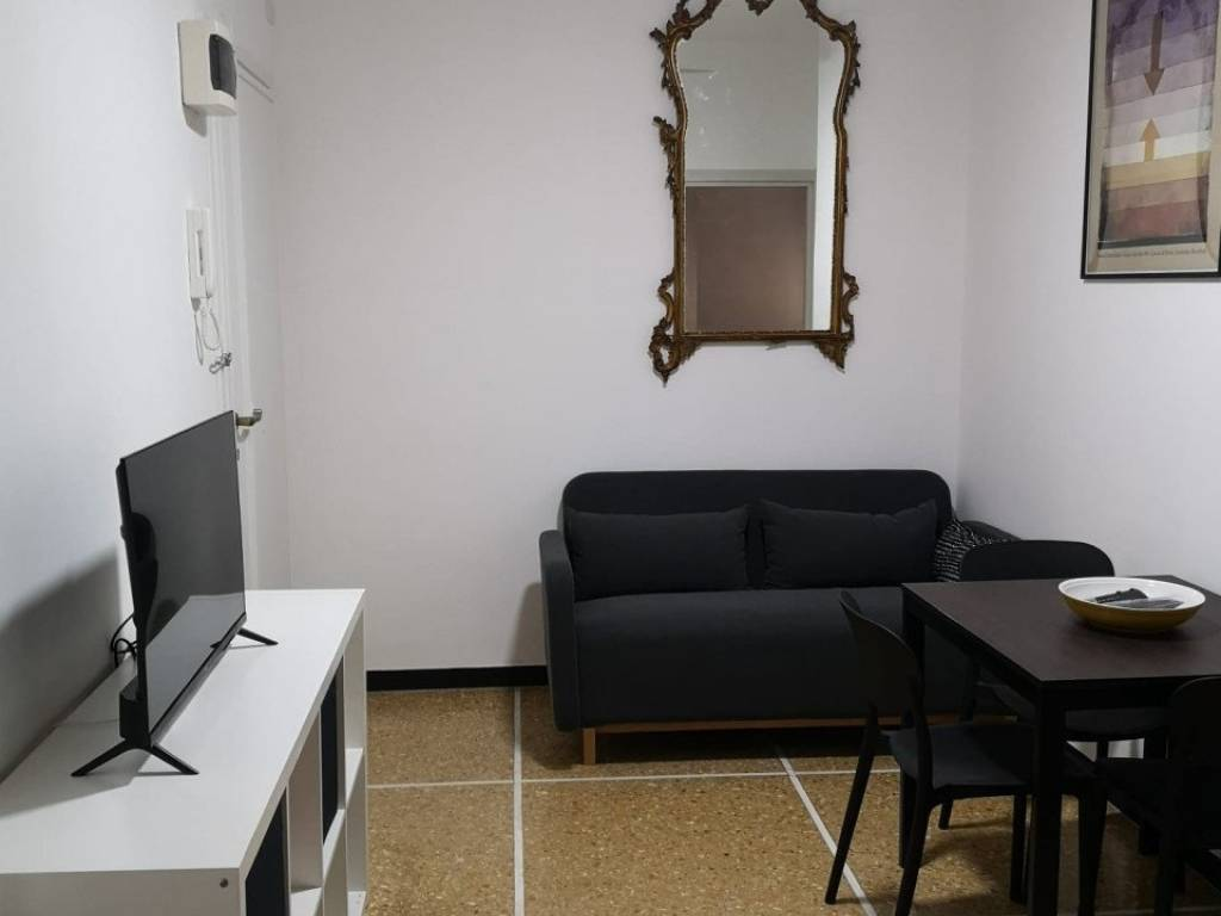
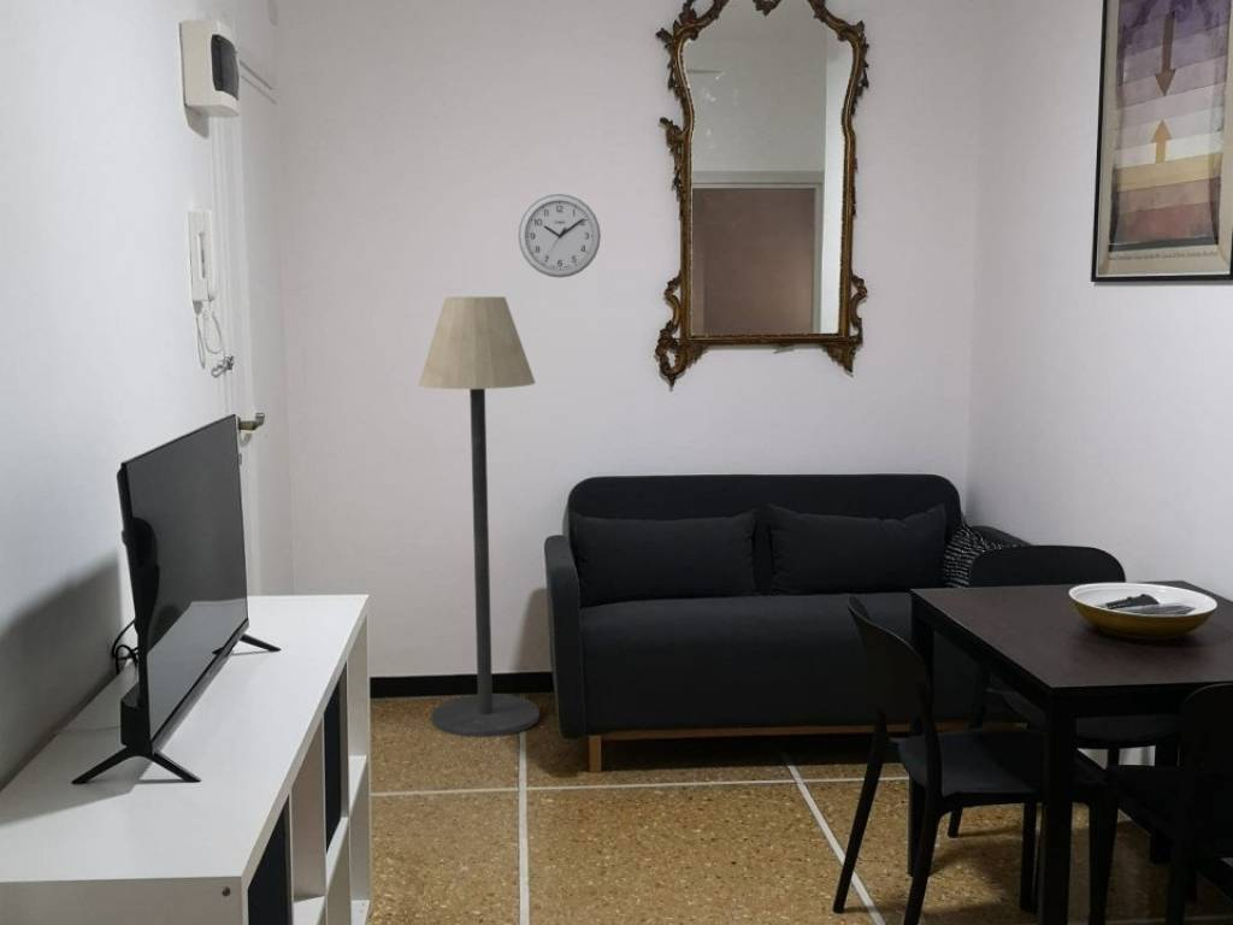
+ wall clock [517,193,602,278]
+ floor lamp [418,295,541,738]
